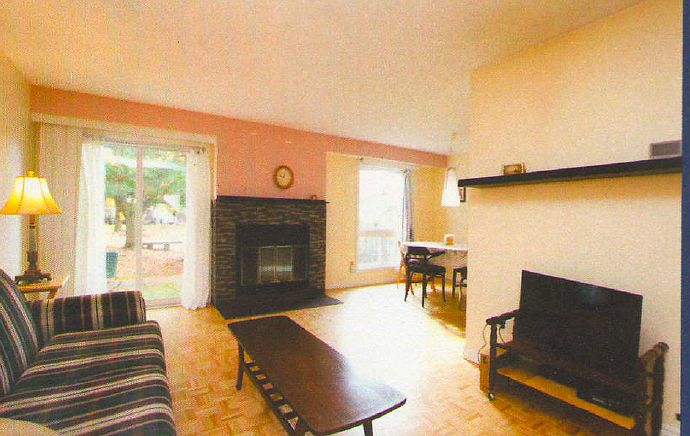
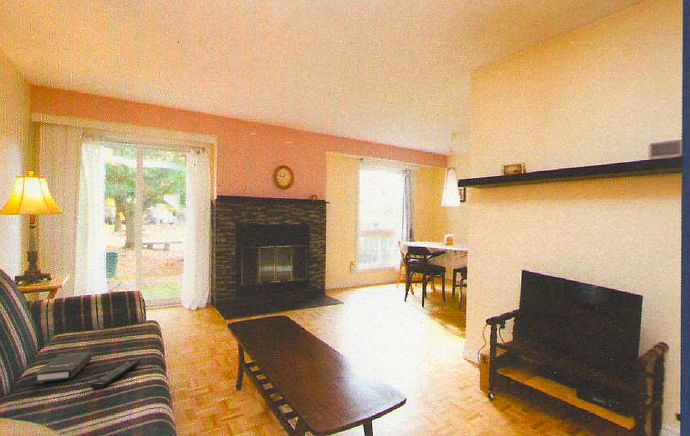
+ hardback book [34,351,93,385]
+ remote control [90,361,139,390]
